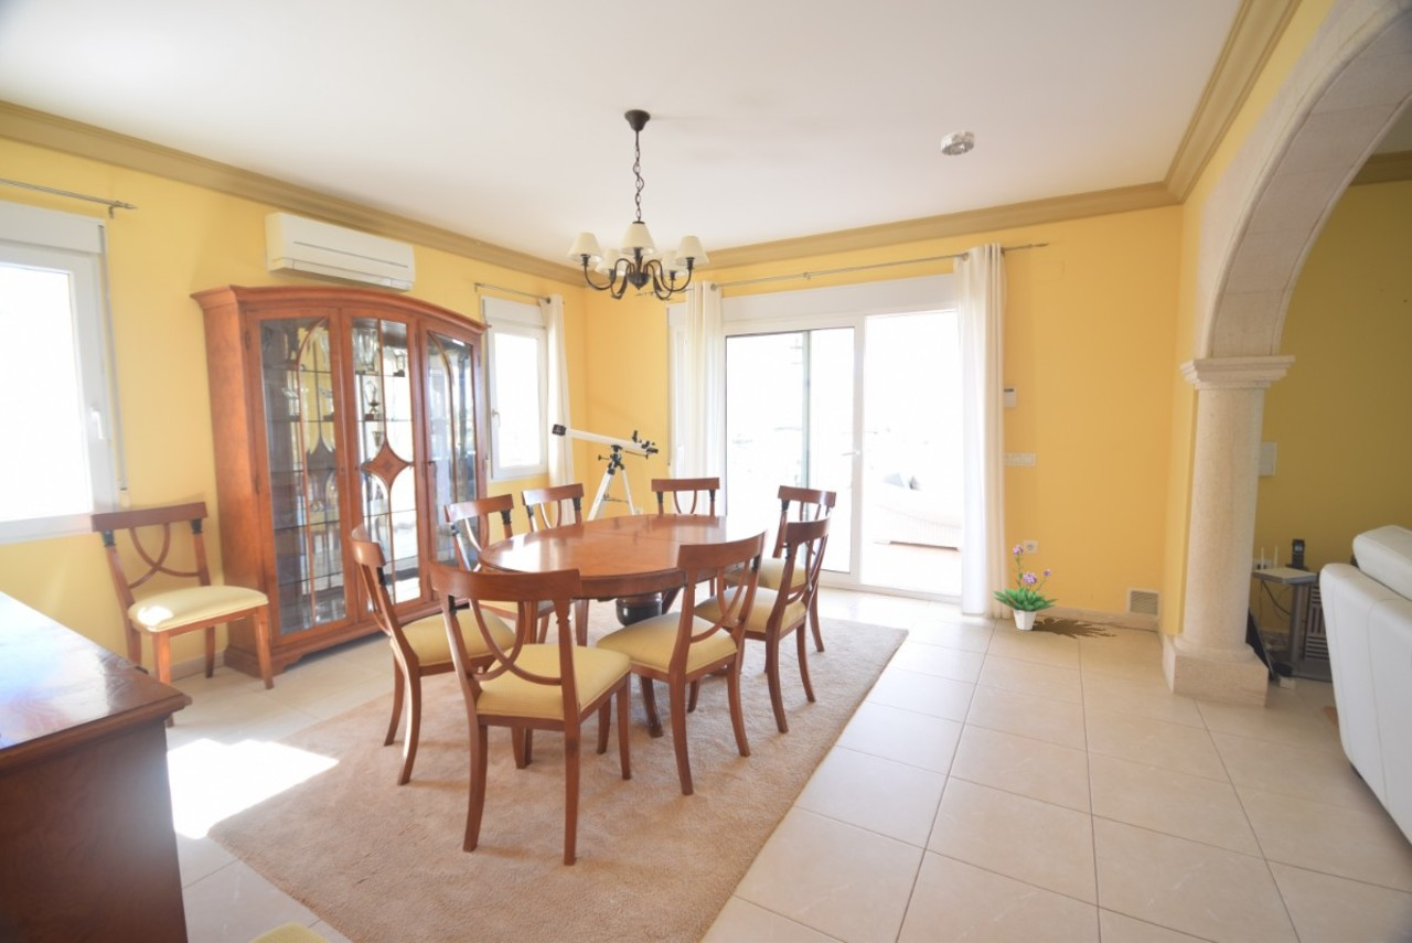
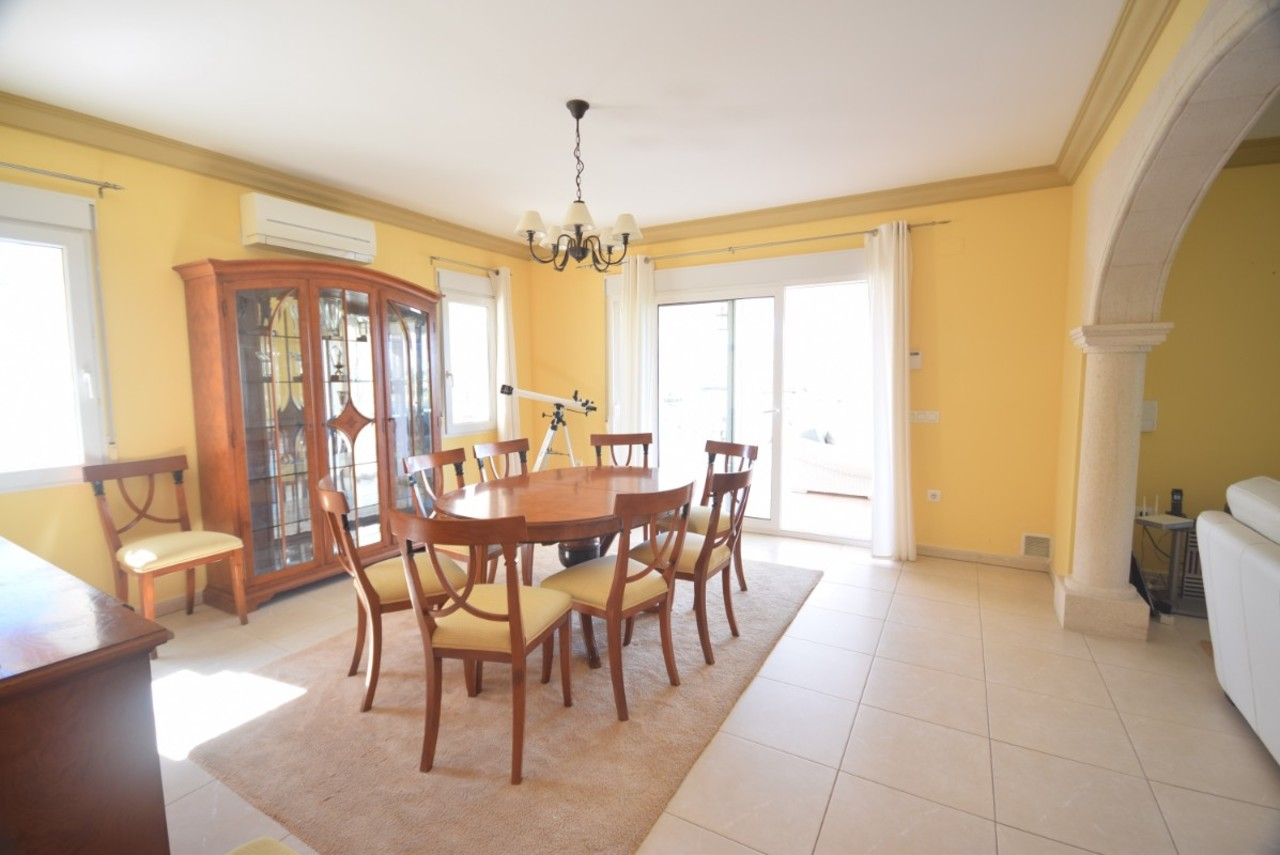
- potted plant [993,544,1059,632]
- smoke detector [941,129,975,157]
